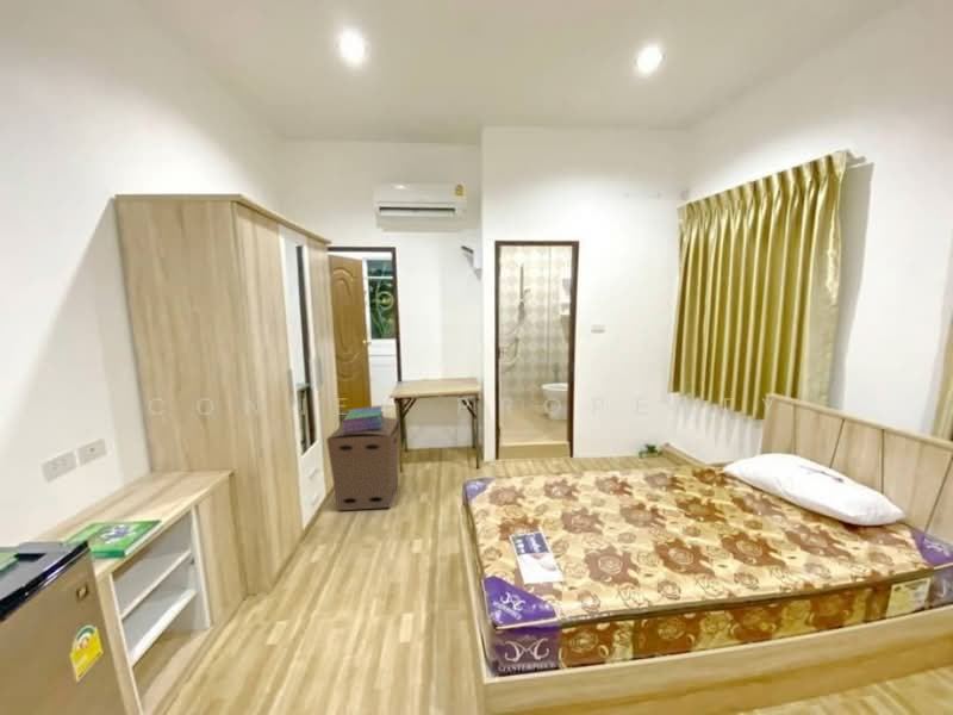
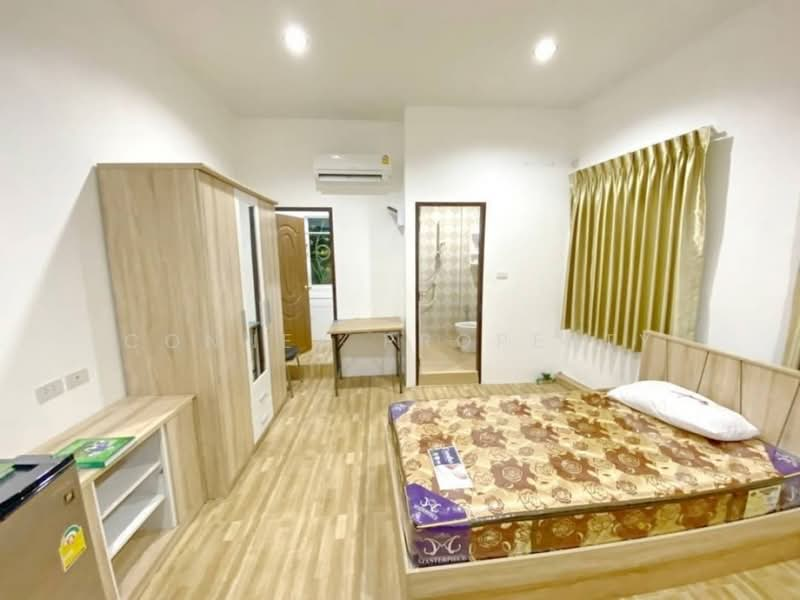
- cardboard box [325,416,400,511]
- stack of books [342,405,385,433]
